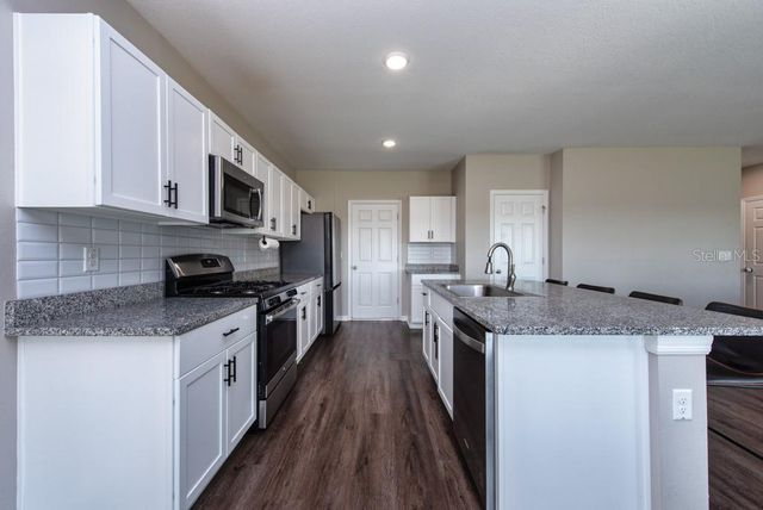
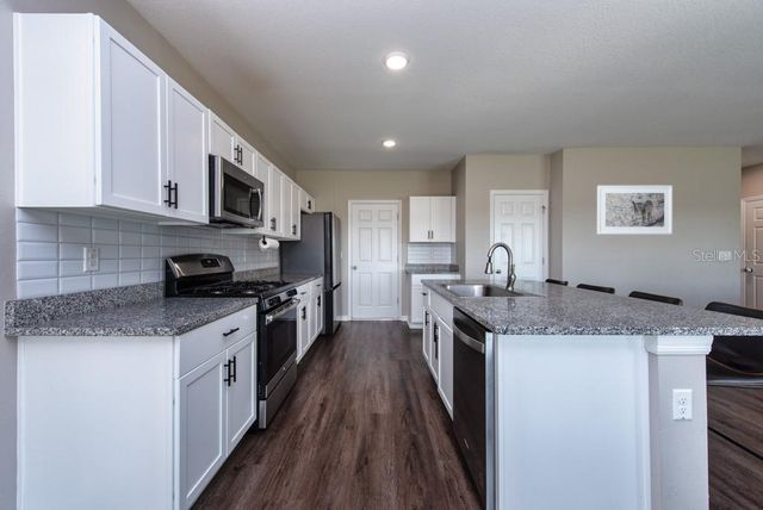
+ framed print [596,185,674,236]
